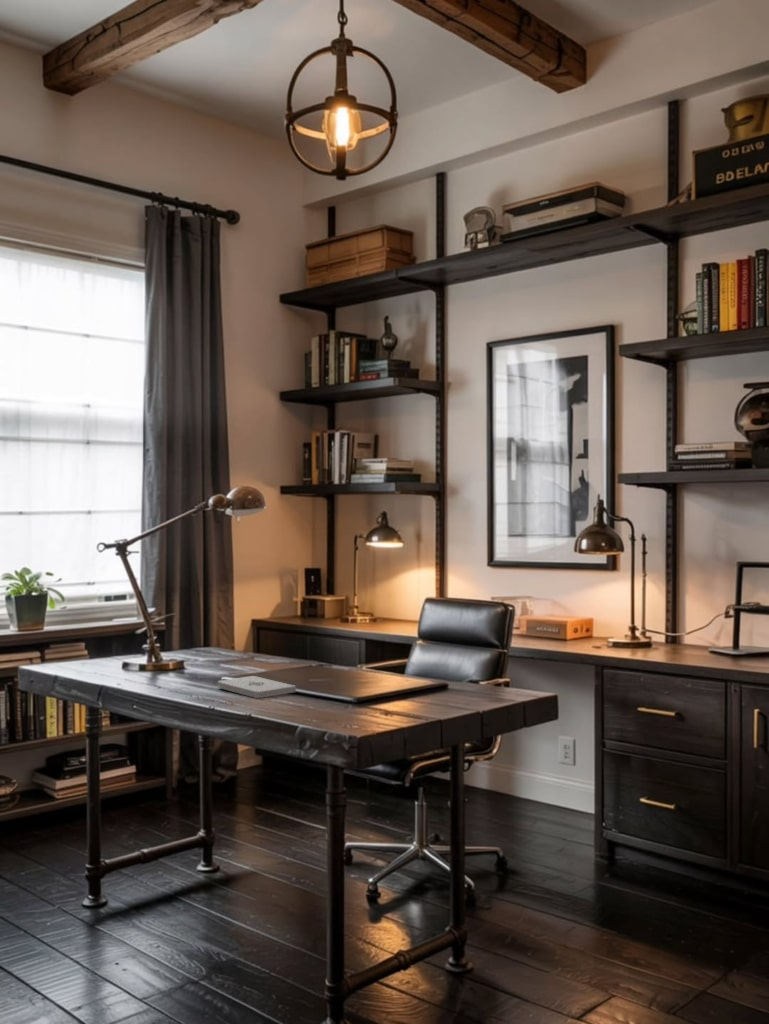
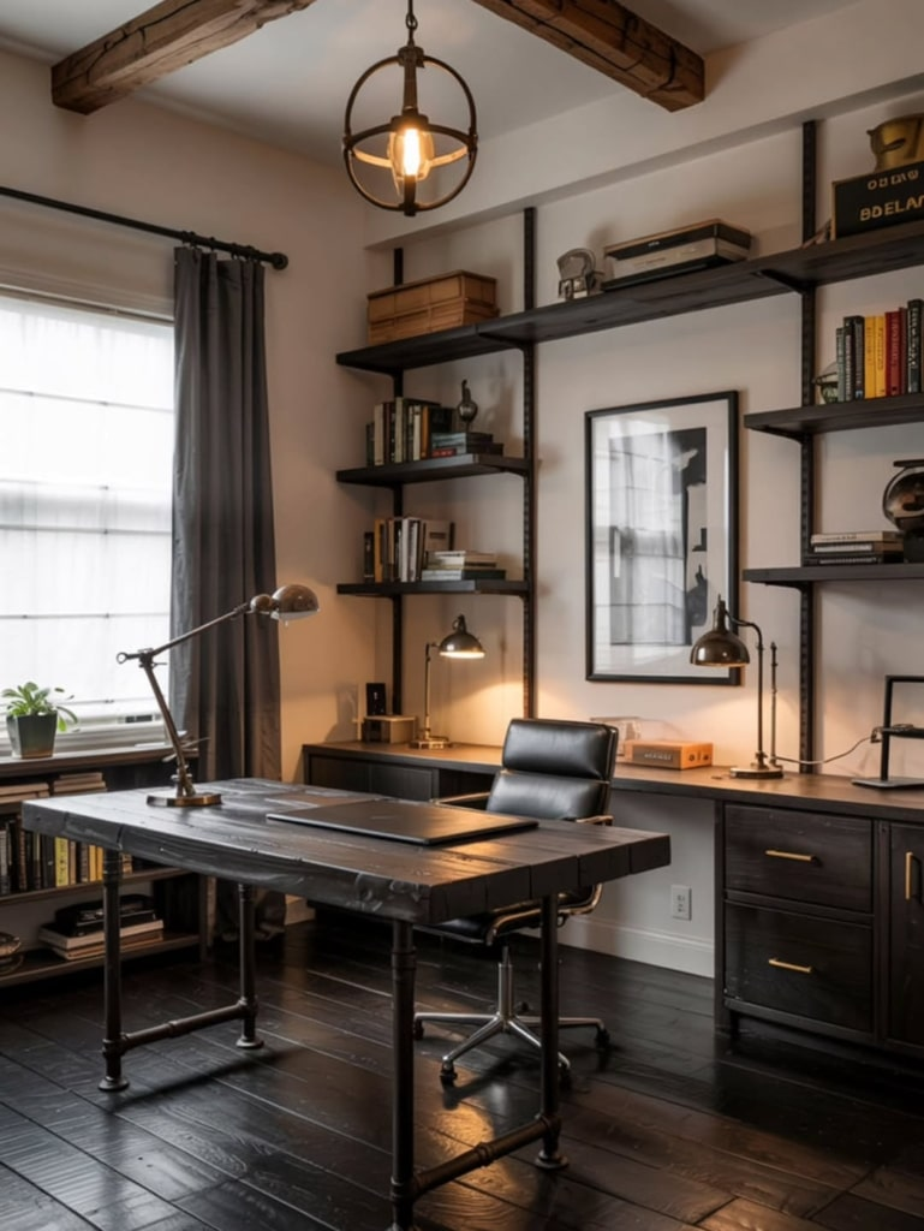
- notepad [217,675,297,699]
